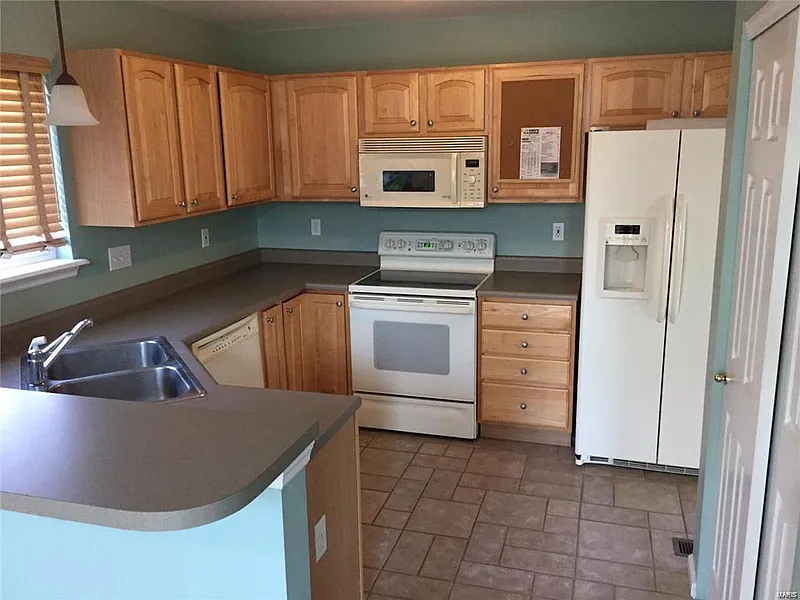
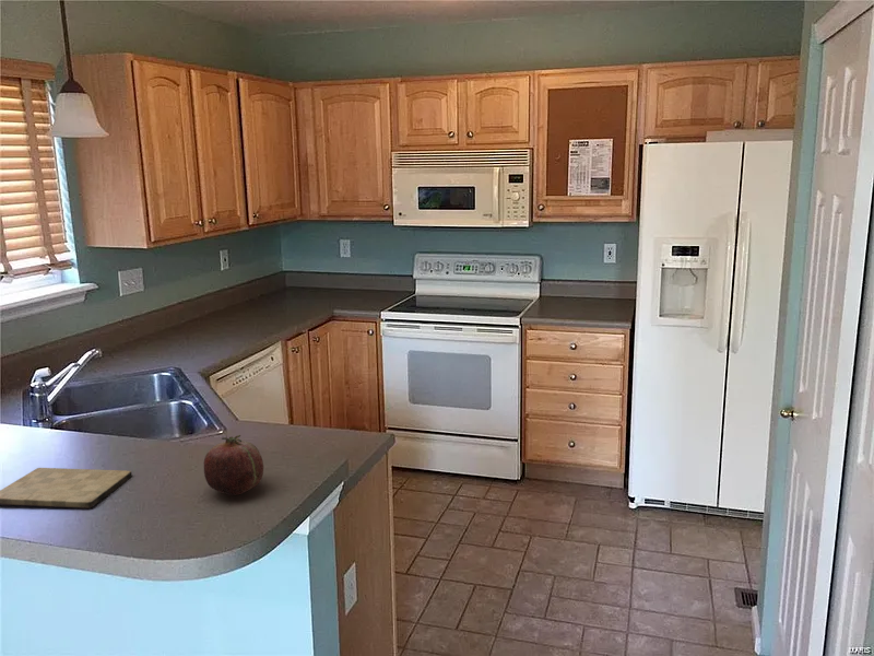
+ fruit [203,434,264,496]
+ cutting board [0,467,133,509]
